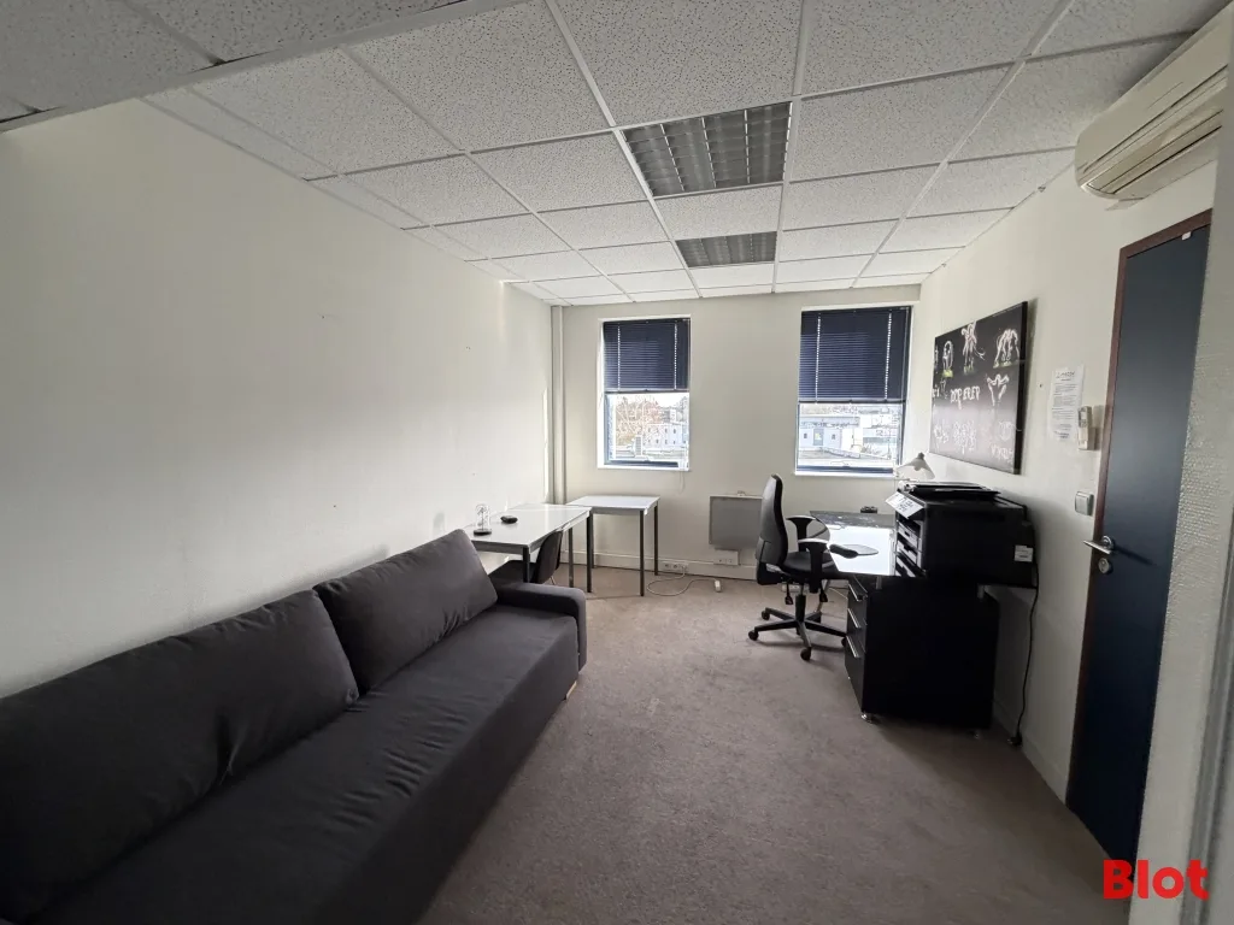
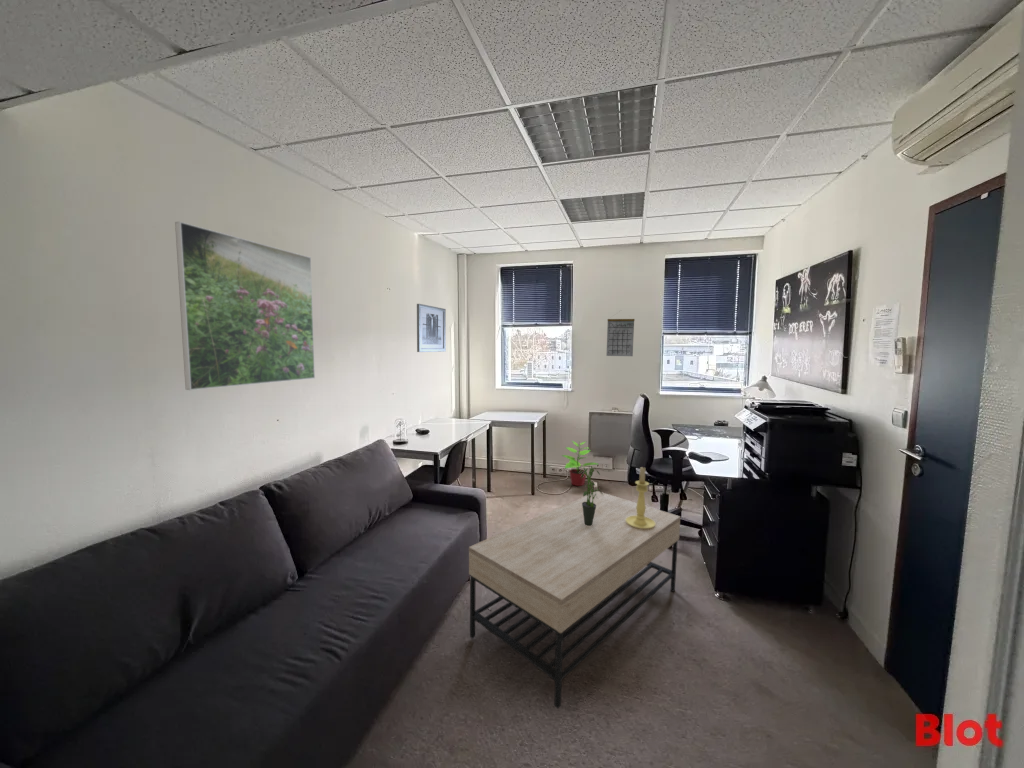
+ potted plant [560,440,598,487]
+ potted plant [579,465,603,526]
+ candle holder [626,466,655,529]
+ wall art [416,303,447,353]
+ coffee table [468,490,681,709]
+ calendar [605,310,636,357]
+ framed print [174,221,316,391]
